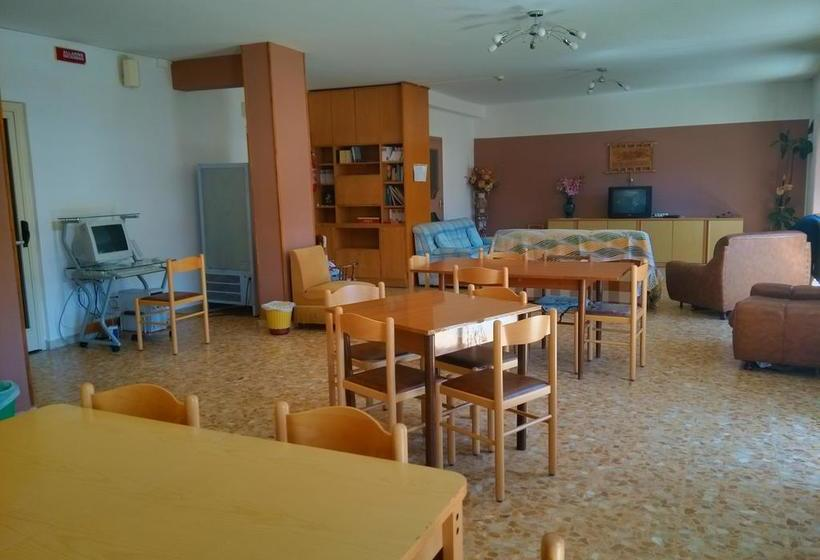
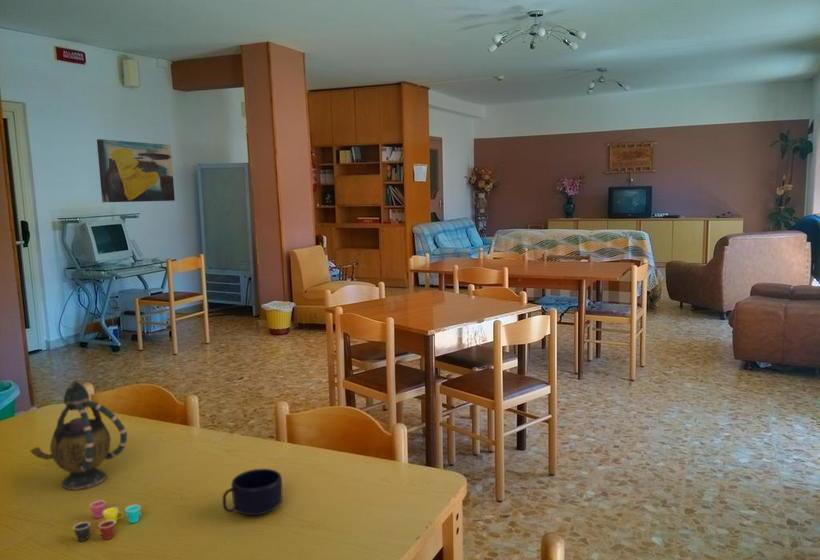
+ mug [222,468,283,516]
+ cup [73,499,143,542]
+ teapot [29,380,128,491]
+ wall art [96,138,176,203]
